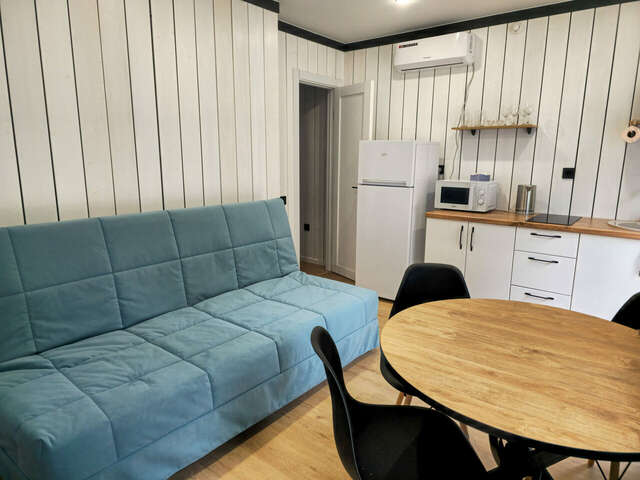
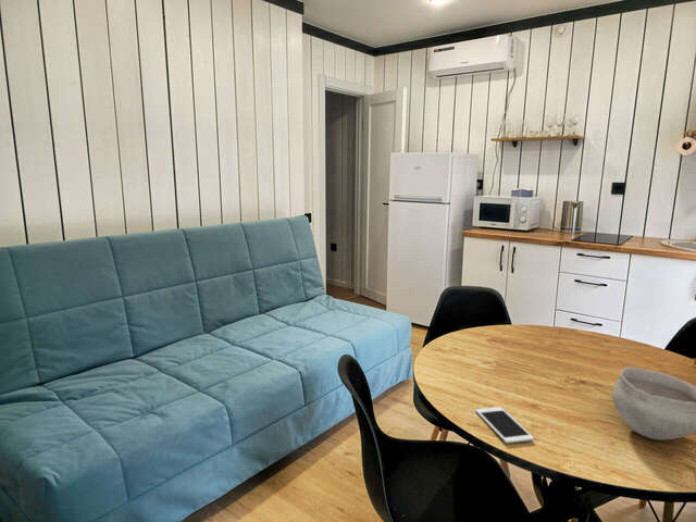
+ cell phone [474,406,535,444]
+ bowl [611,366,696,442]
